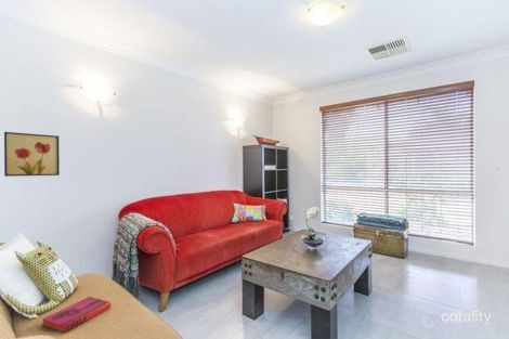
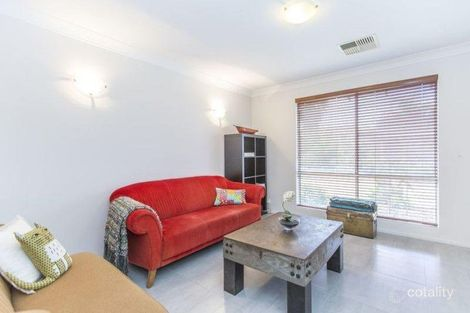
- wall art [3,131,61,178]
- hardback book [41,296,112,335]
